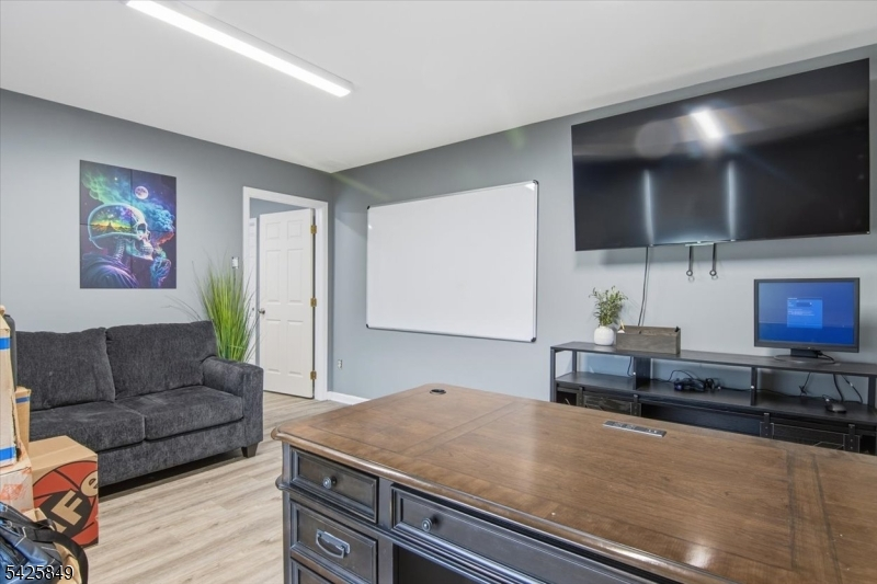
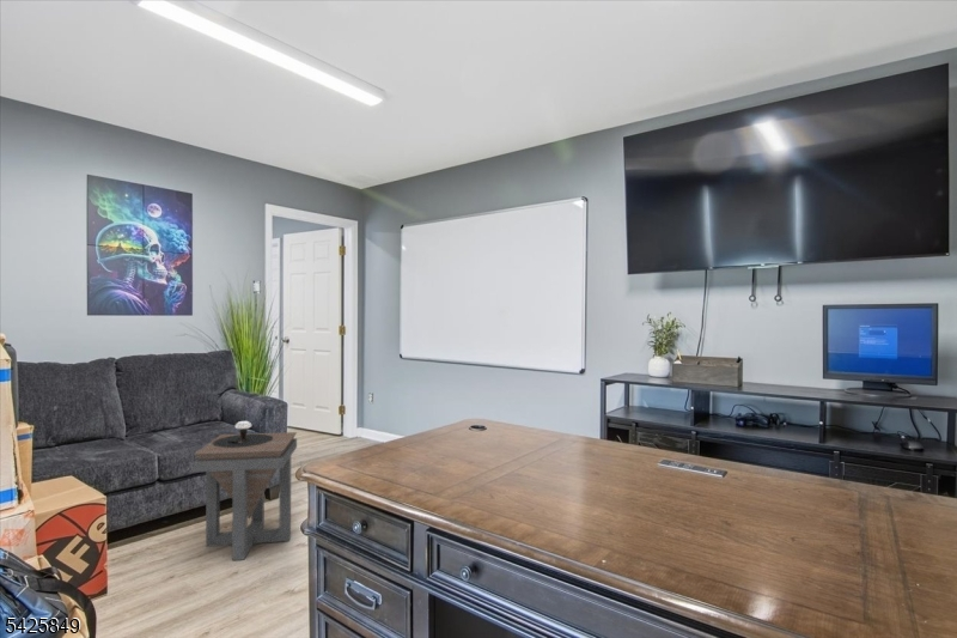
+ table lamp [213,419,273,448]
+ side table [193,431,298,561]
